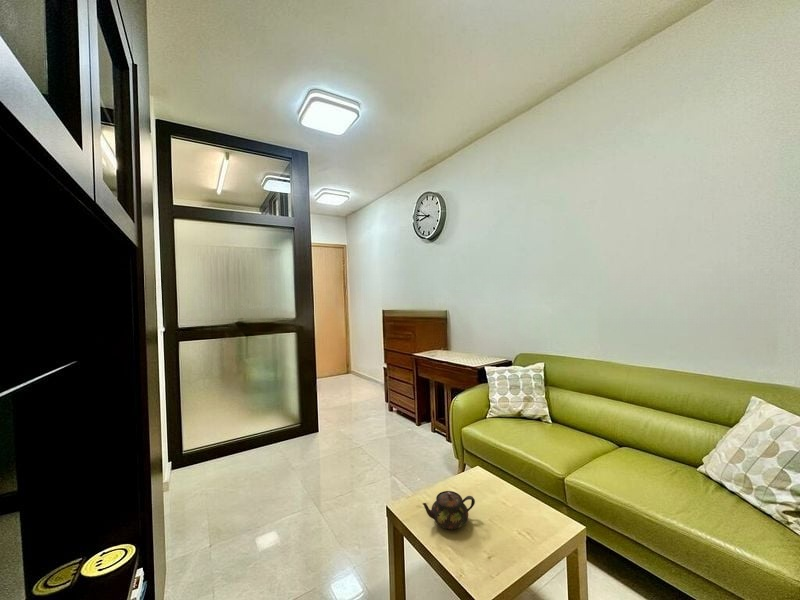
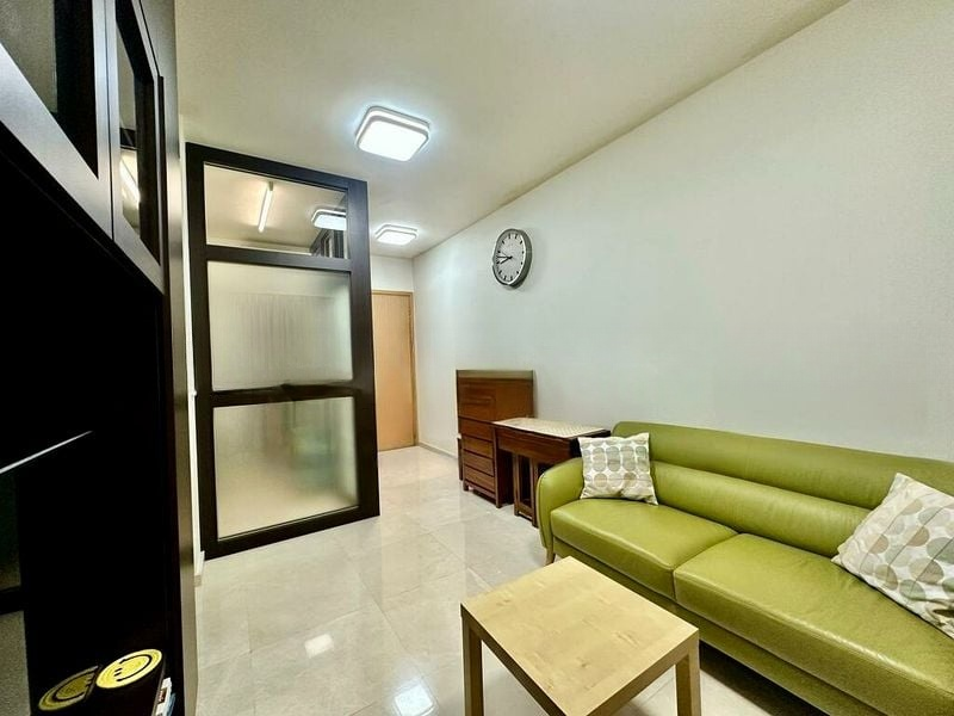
- teapot [422,490,476,530]
